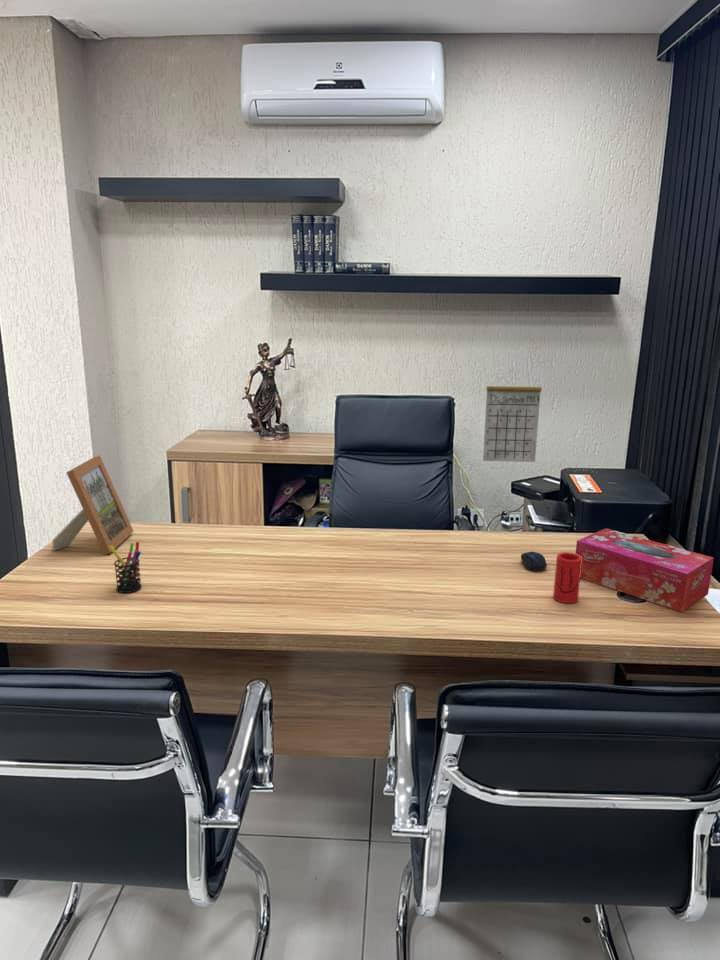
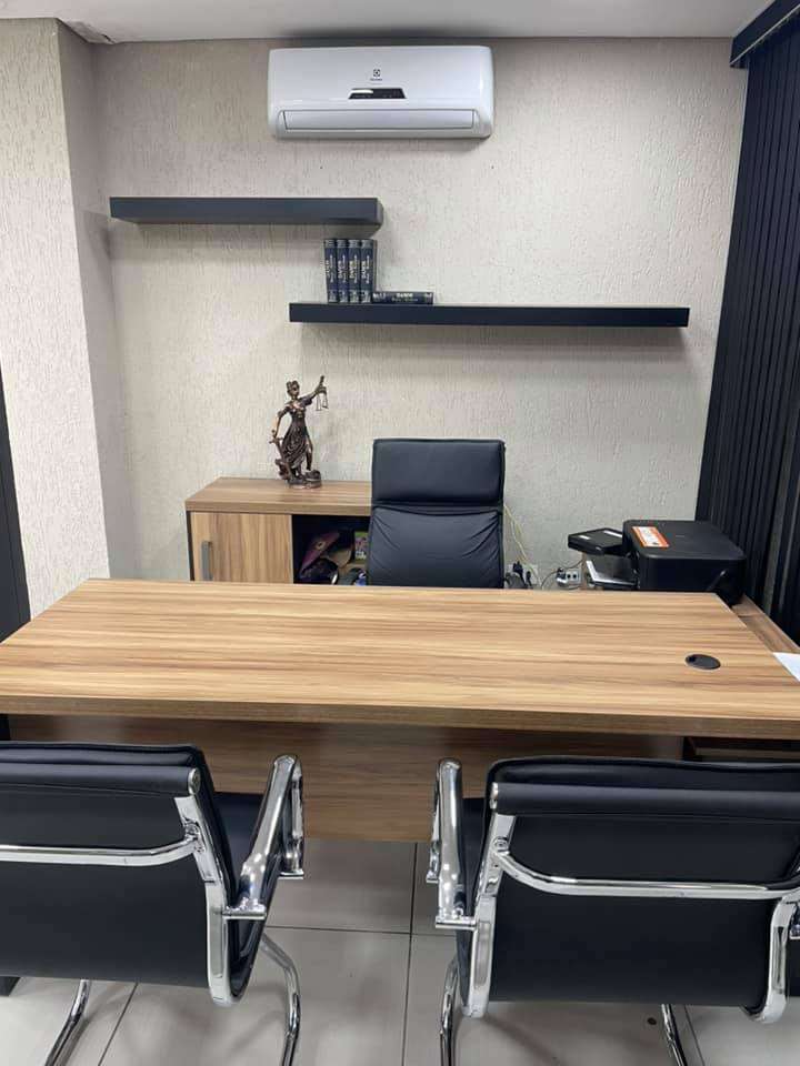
- computer mouse [520,551,548,572]
- calendar [482,367,543,463]
- cup [552,551,582,604]
- tissue box [575,527,715,613]
- pen holder [109,541,143,594]
- picture frame [51,454,134,556]
